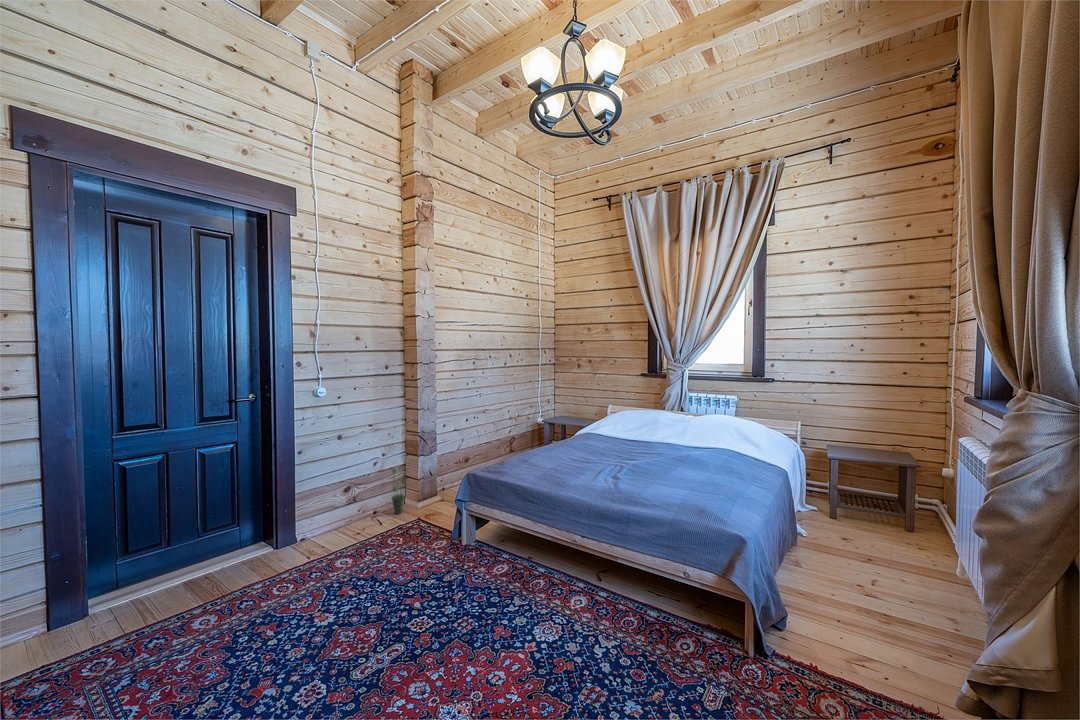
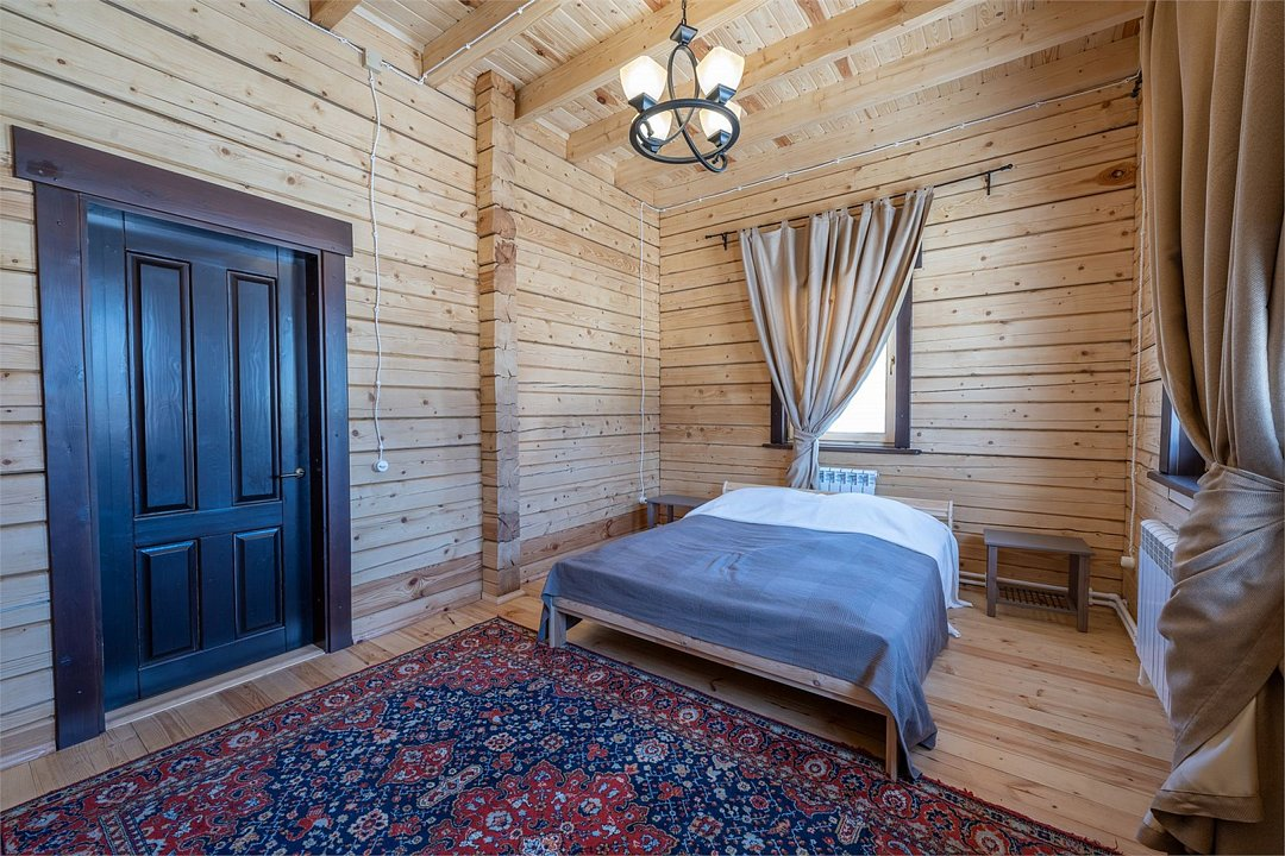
- potted plant [391,464,413,515]
